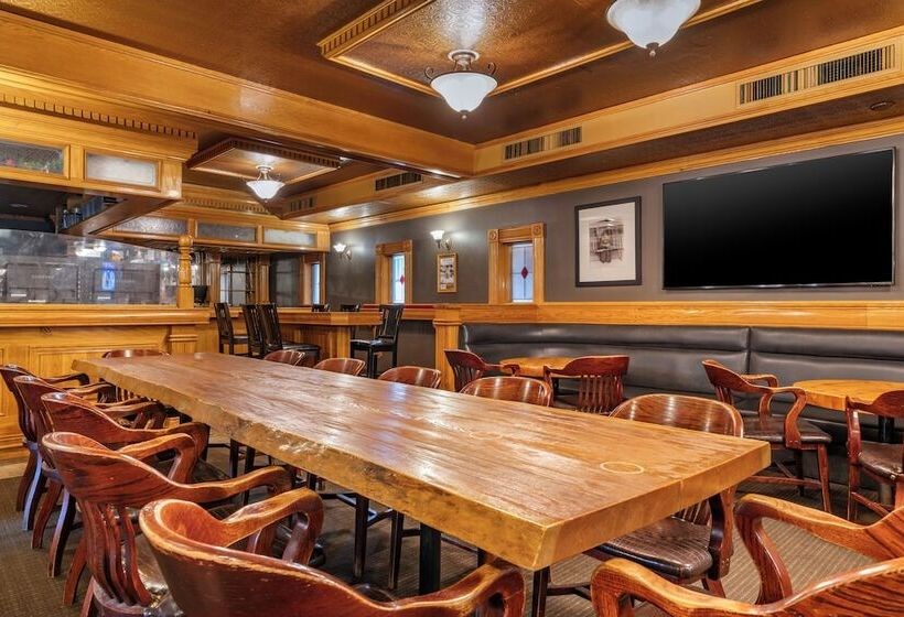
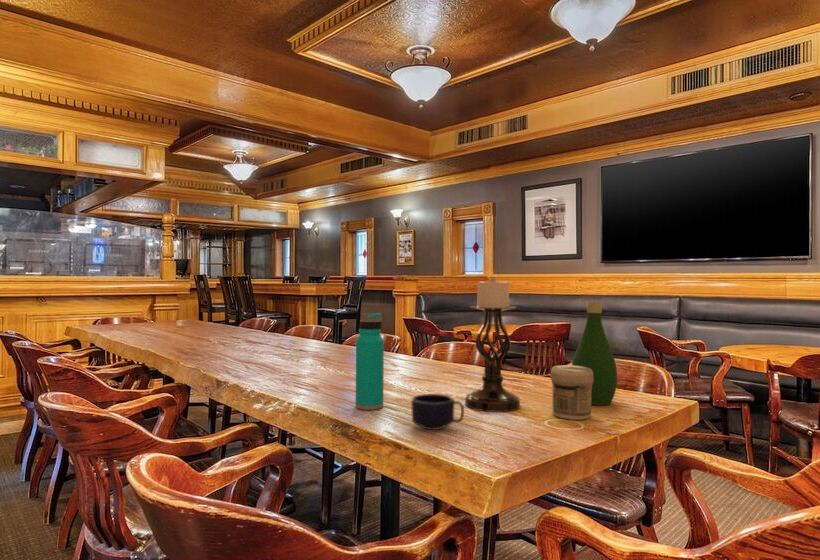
+ jar [549,364,594,421]
+ water bottle [355,312,385,411]
+ bottle [571,302,618,406]
+ mug [410,393,465,431]
+ candle holder [464,276,521,413]
